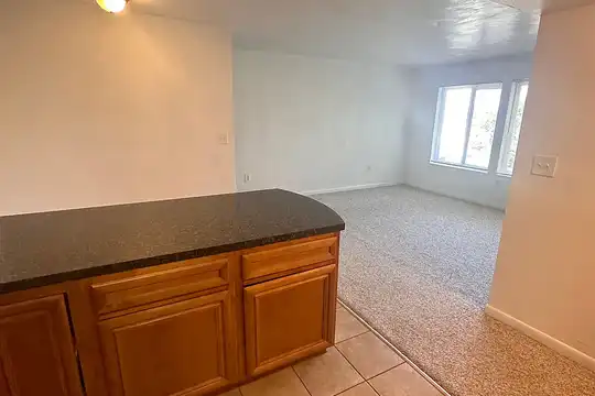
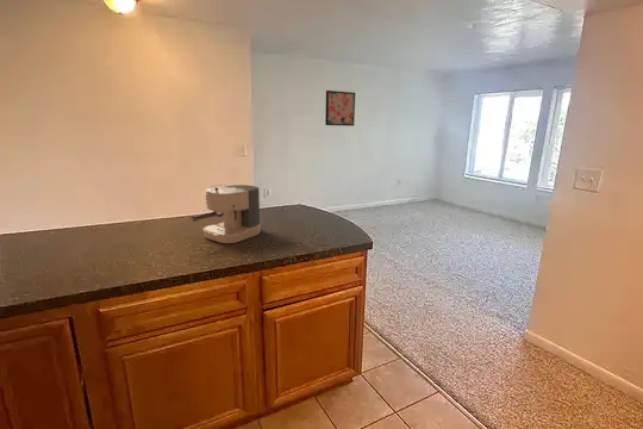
+ coffee maker [191,184,262,244]
+ wall art [324,89,356,128]
